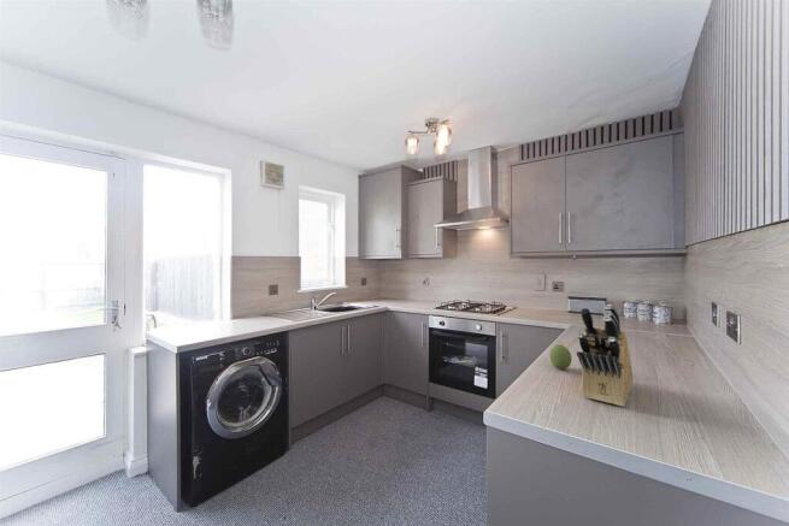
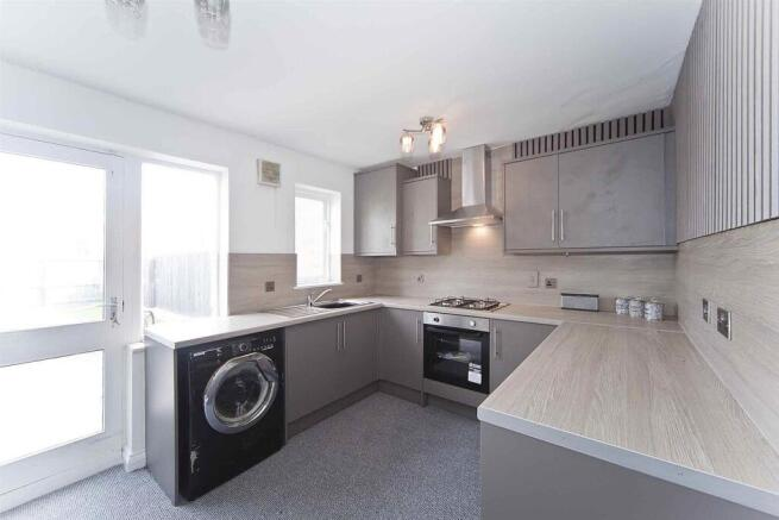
- knife block [576,303,634,407]
- fruit [549,343,572,371]
